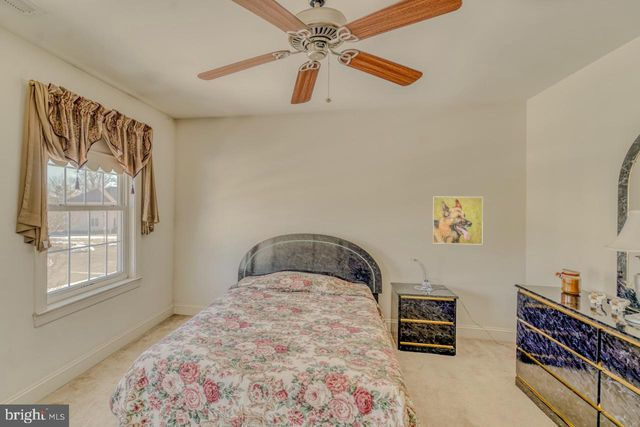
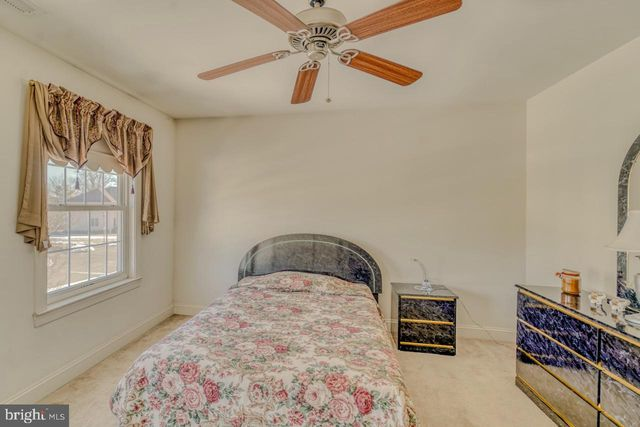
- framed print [431,196,484,245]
